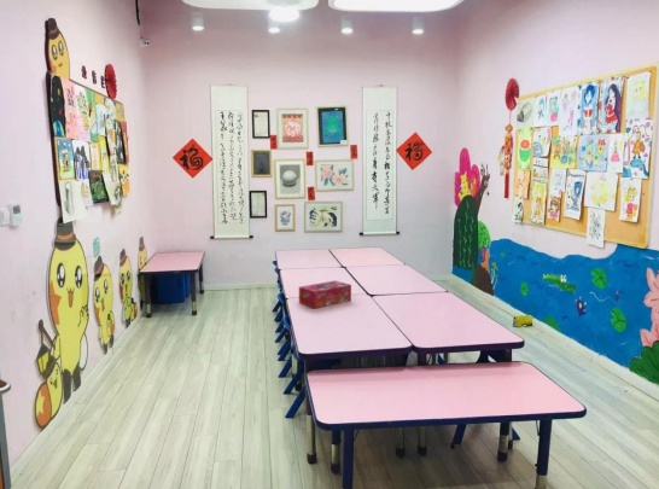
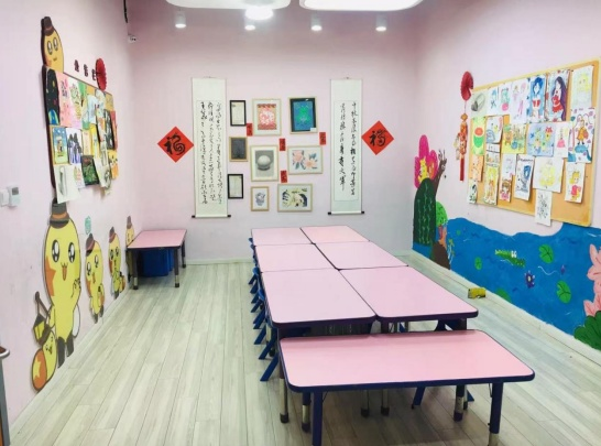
- tissue box [298,279,352,309]
